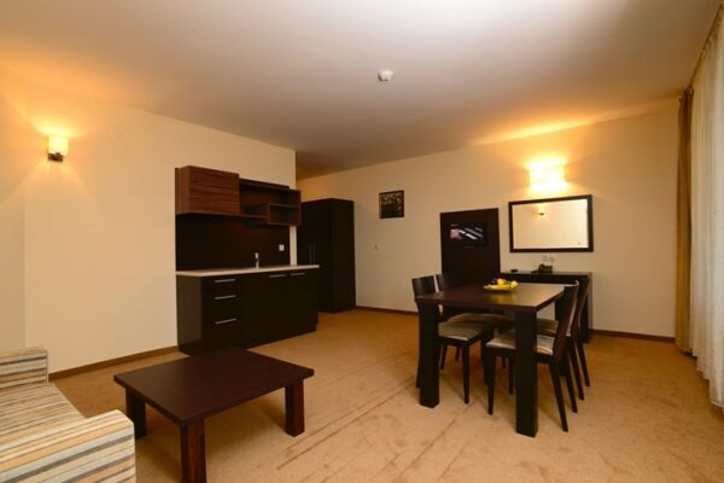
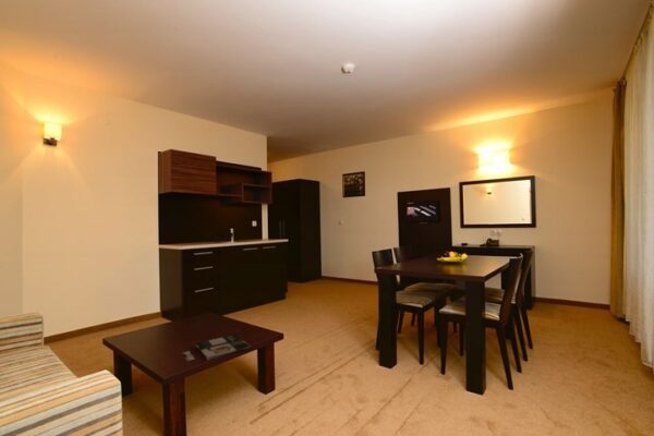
+ magazine [181,334,252,362]
